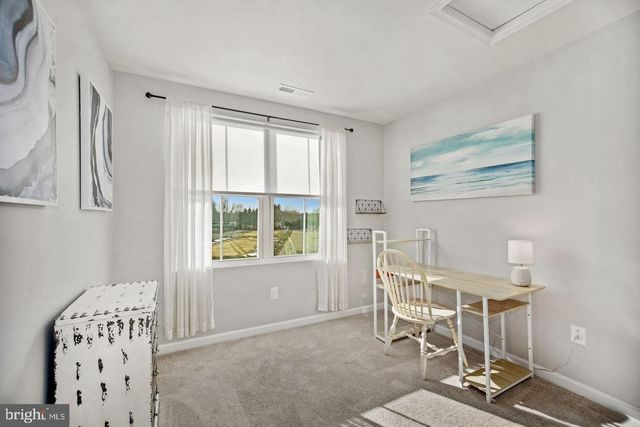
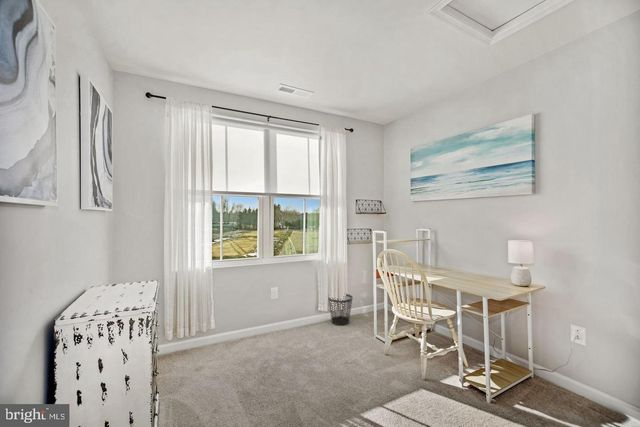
+ wastebasket [327,293,354,326]
